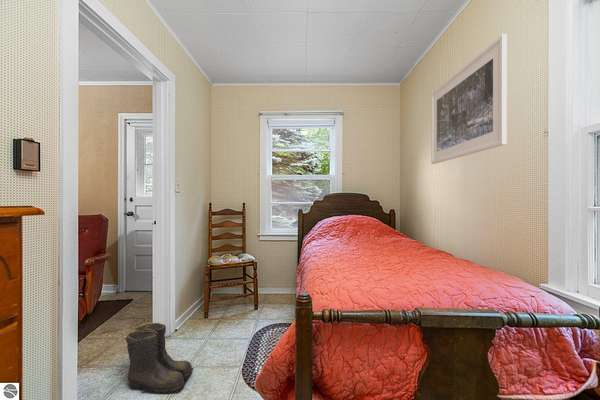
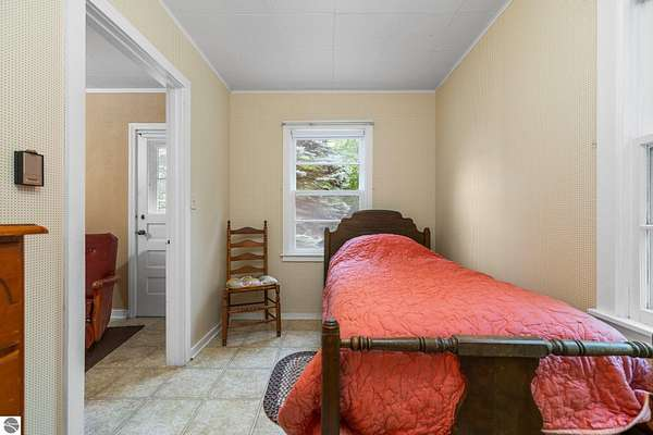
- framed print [430,33,508,165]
- boots [125,322,194,395]
